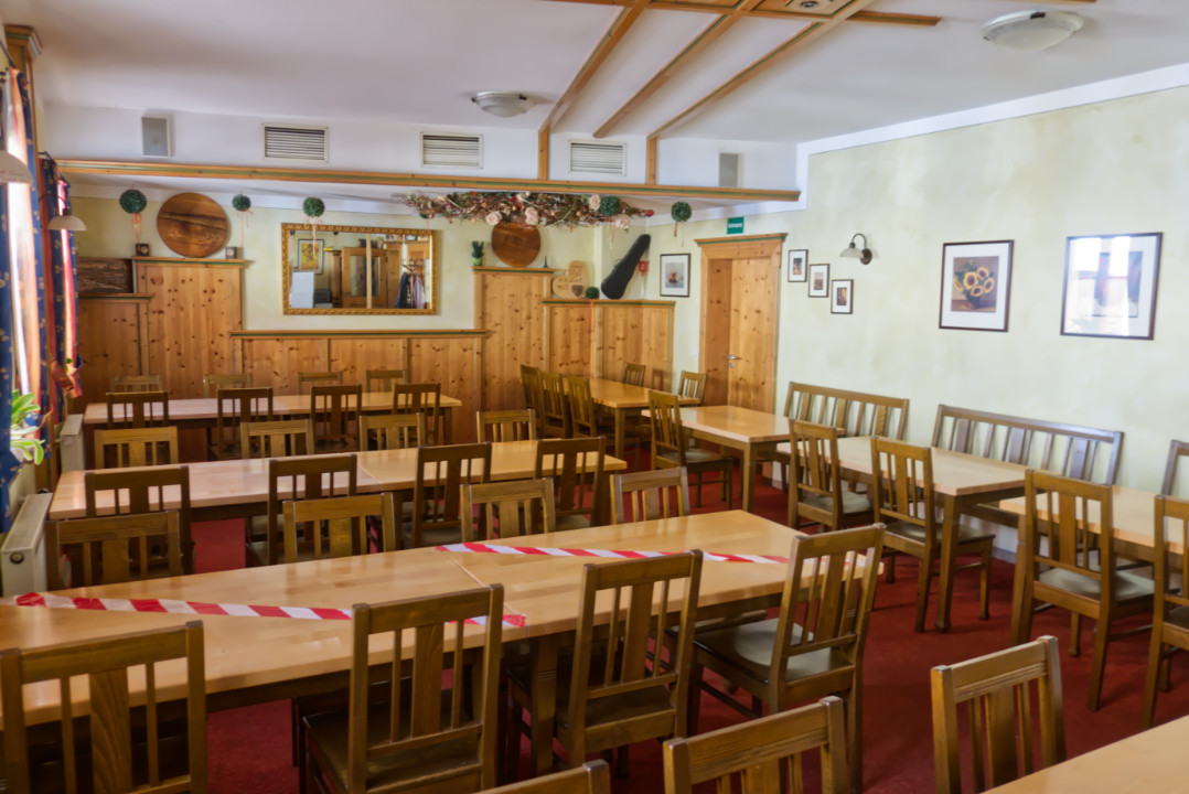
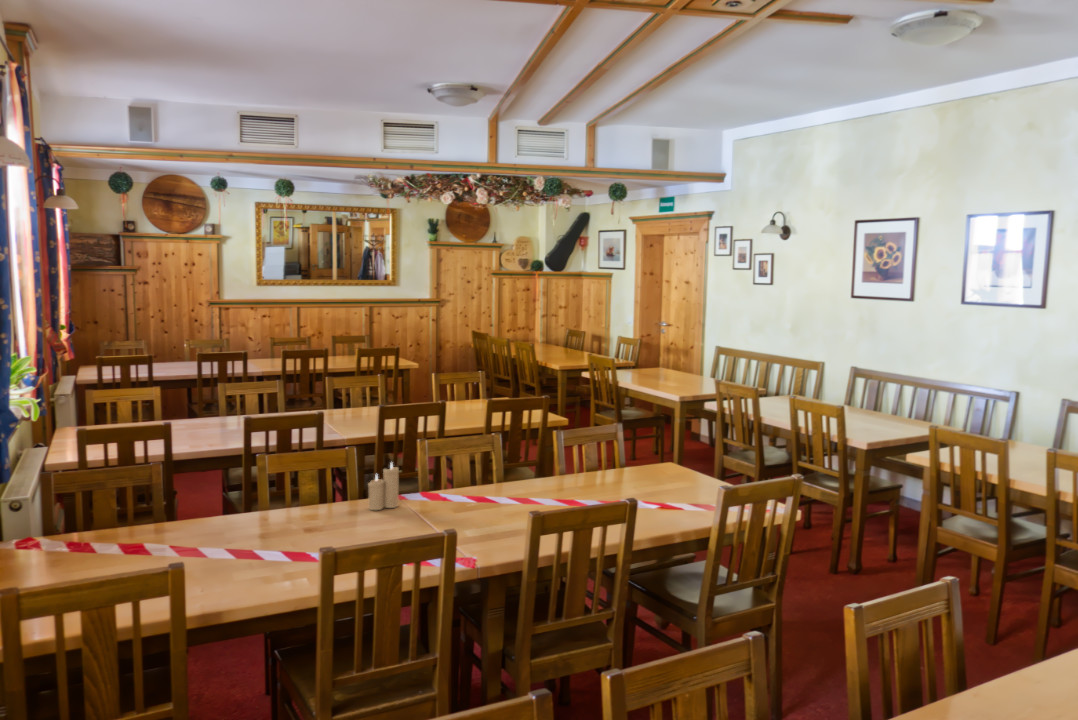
+ candle [367,461,400,511]
